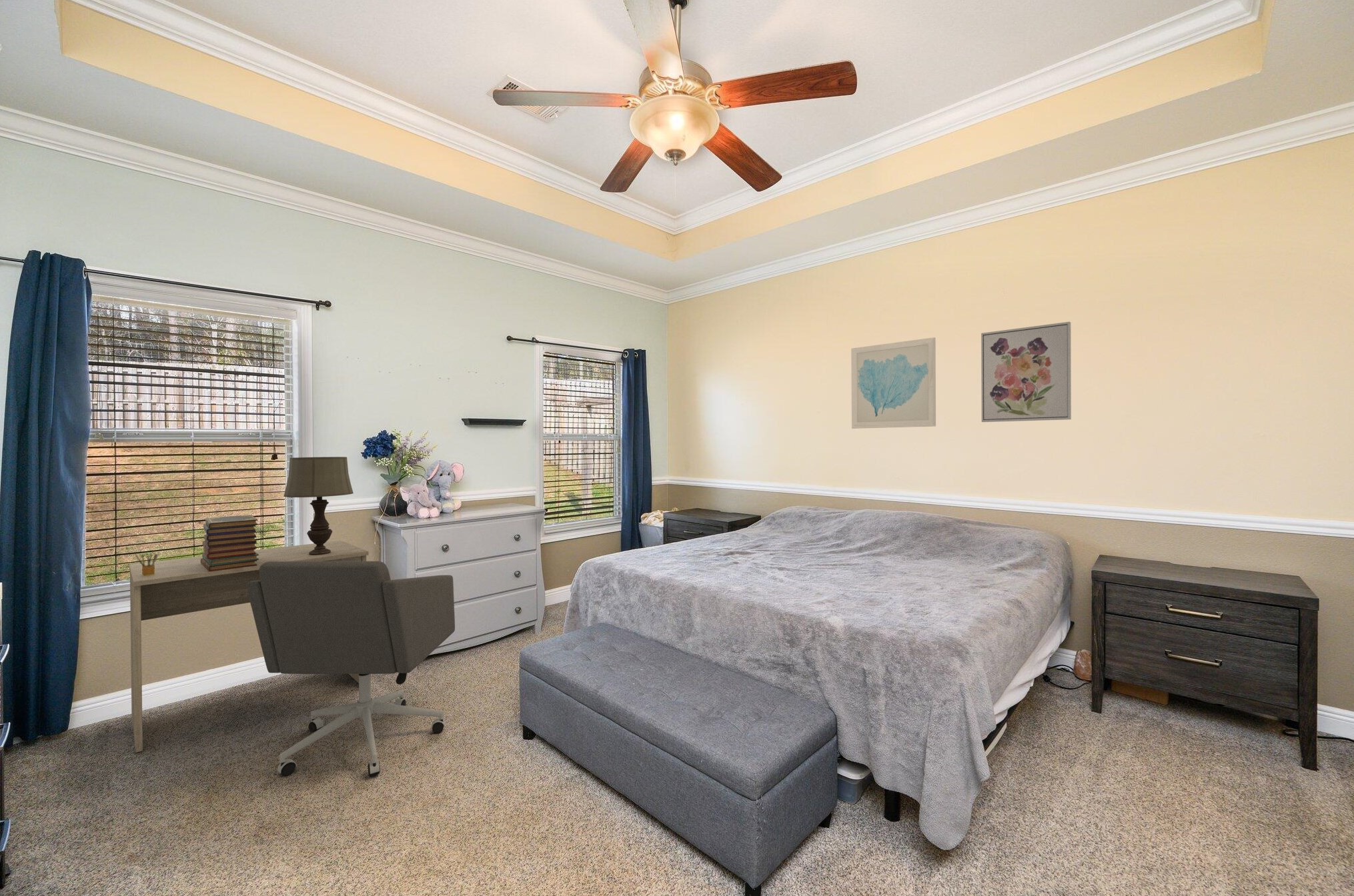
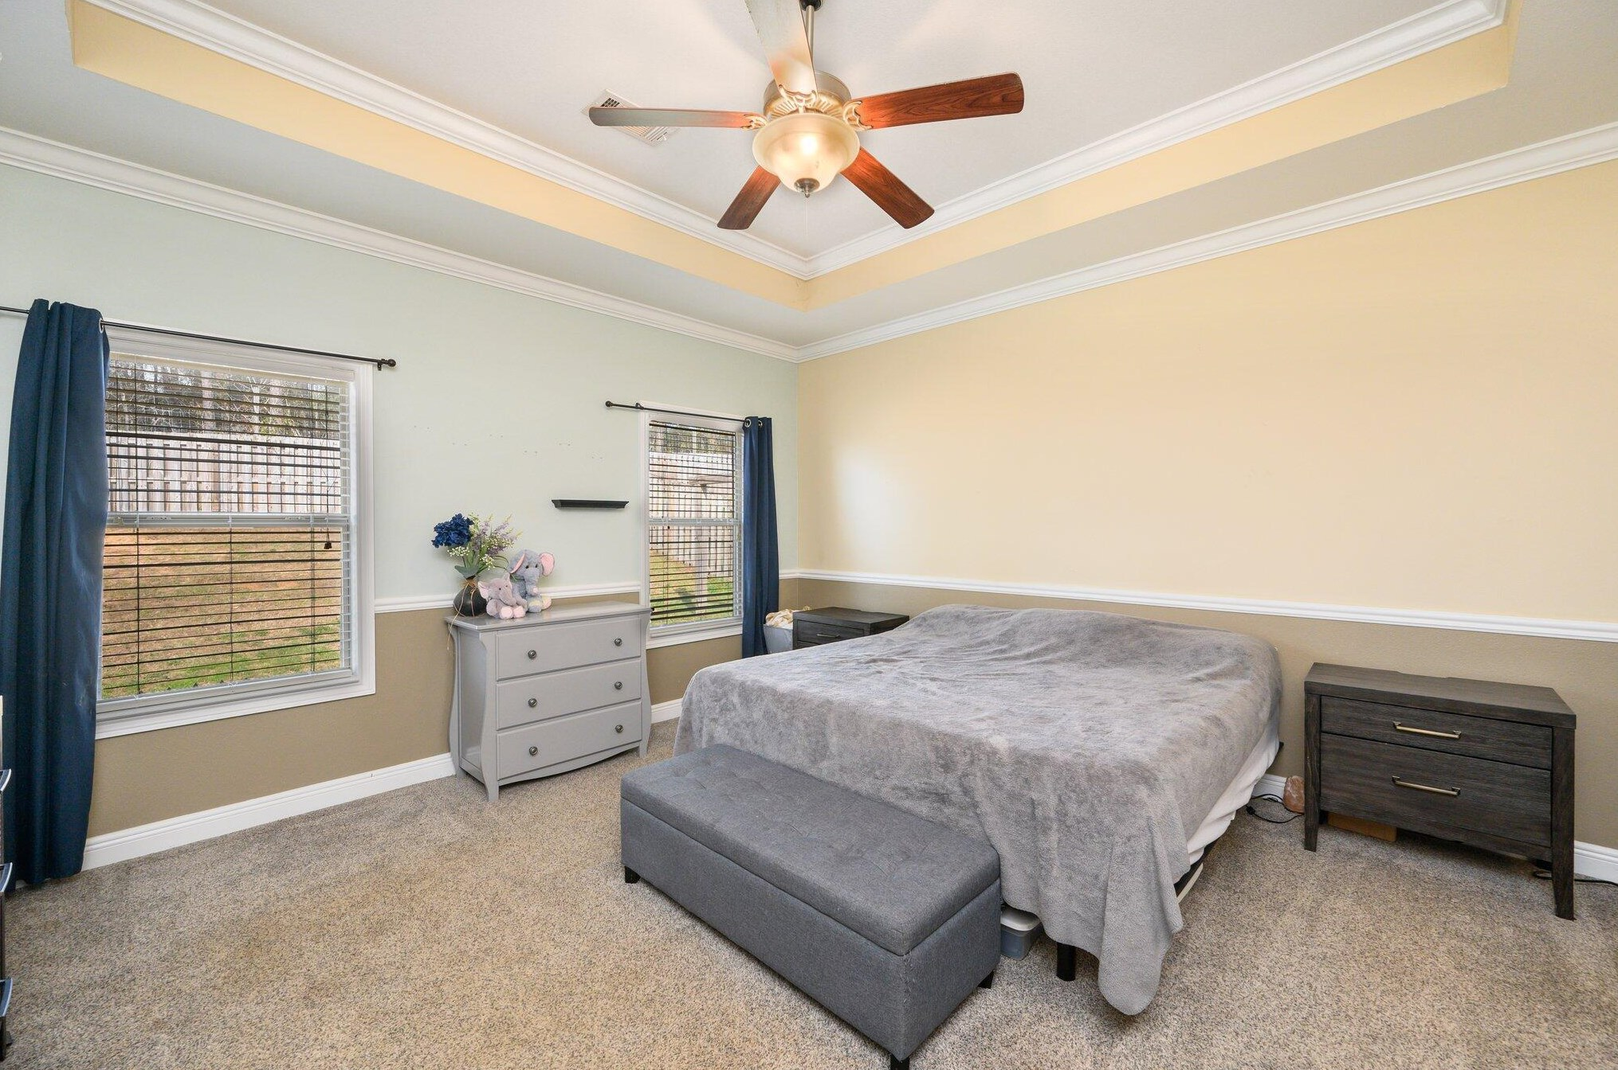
- office chair [247,561,456,777]
- table lamp [283,456,354,555]
- wall art [850,337,936,429]
- book stack [201,514,259,572]
- pencil box [135,551,160,576]
- wall art [980,321,1072,423]
- desk [129,540,370,753]
